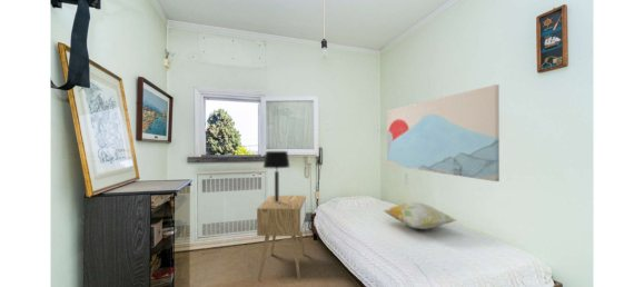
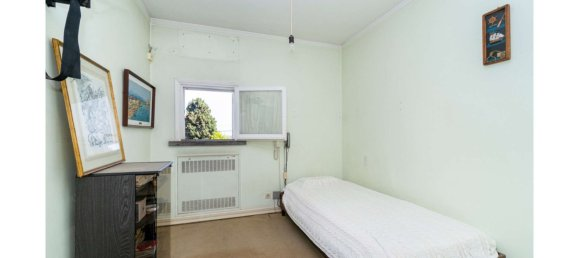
- nightstand [256,195,307,283]
- decorative pillow [382,200,457,230]
- table lamp [262,150,291,202]
- wall art [386,83,501,182]
